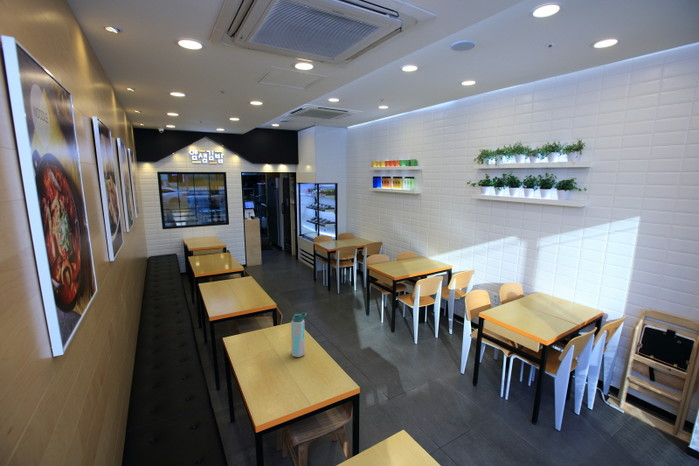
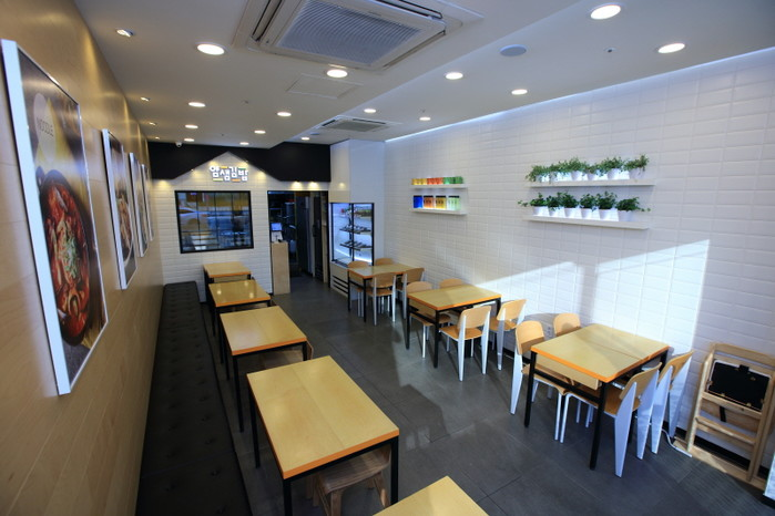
- water bottle [290,312,307,358]
